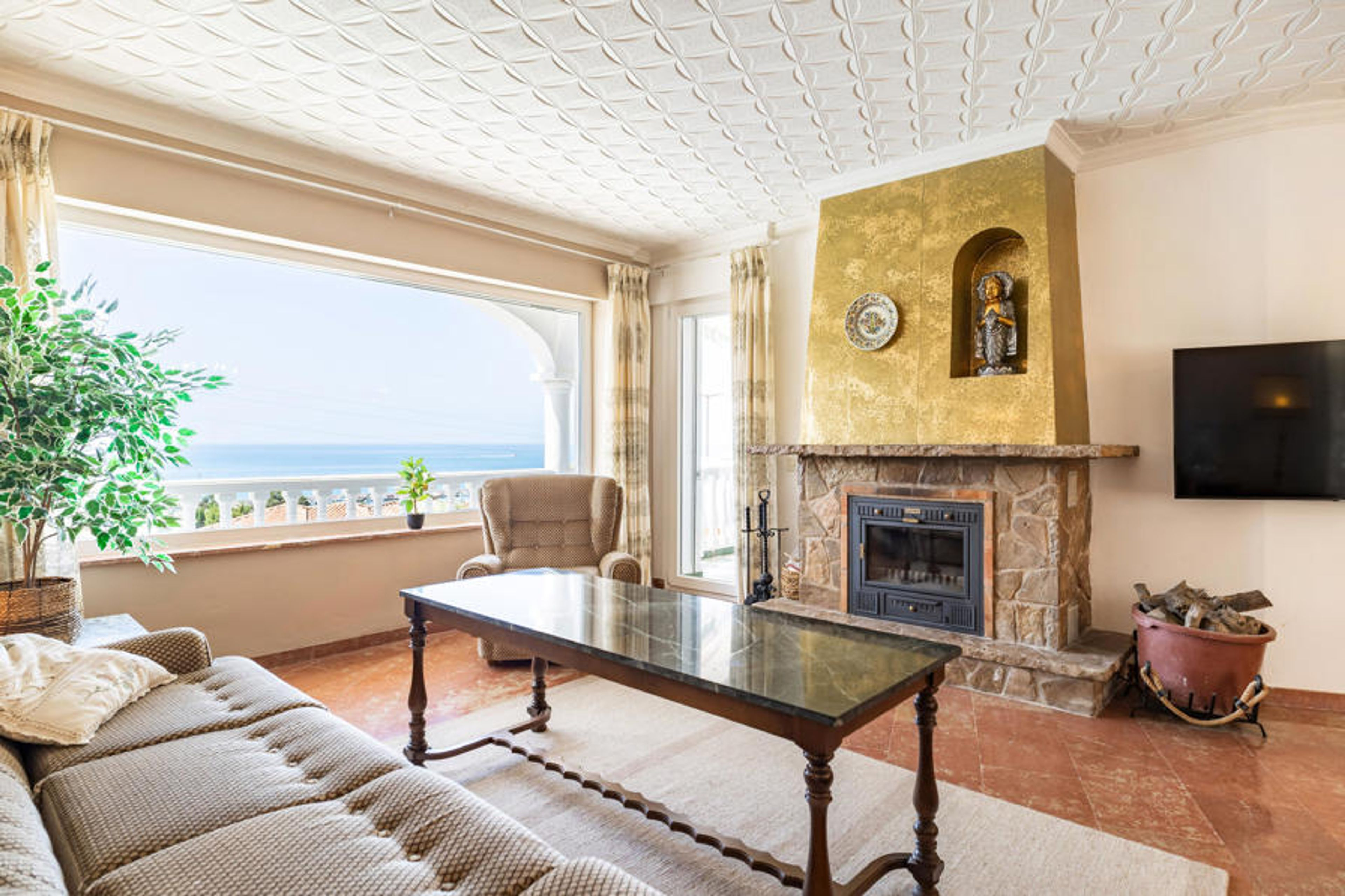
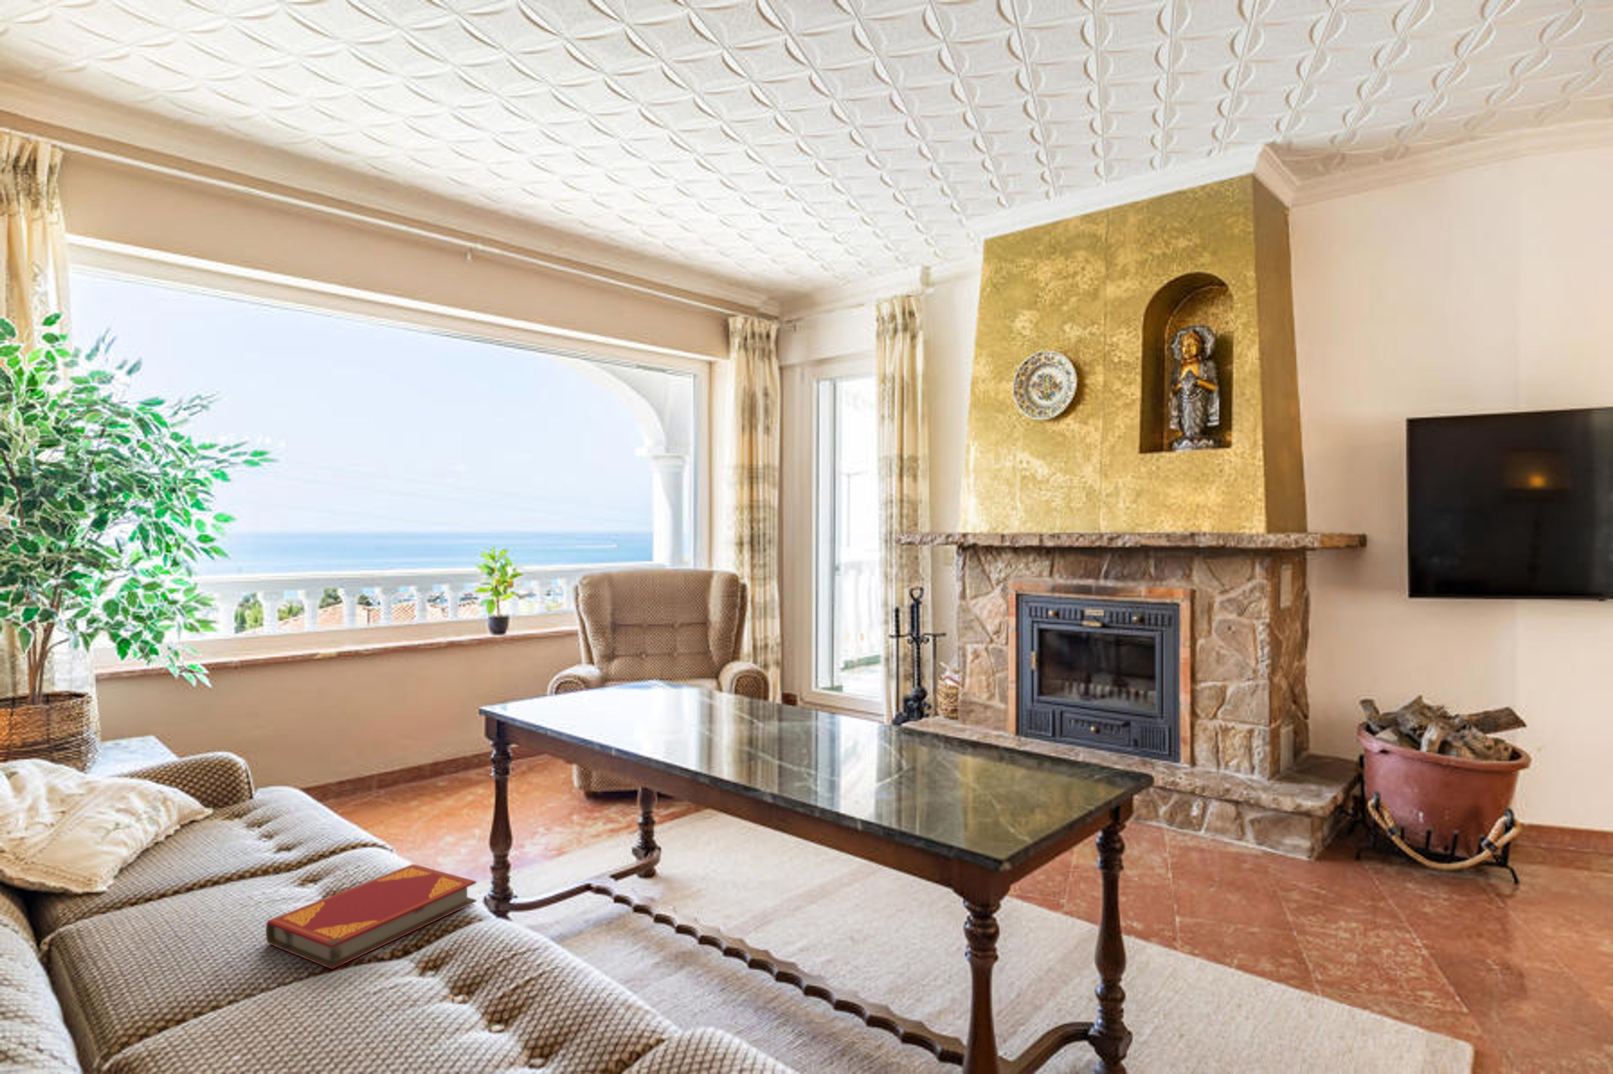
+ hardback book [265,864,477,970]
